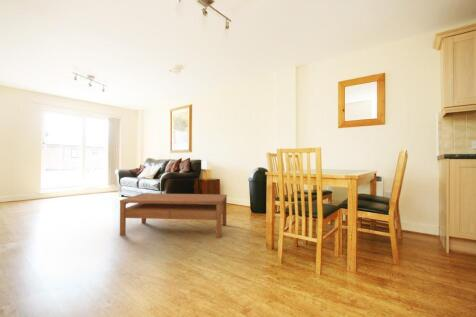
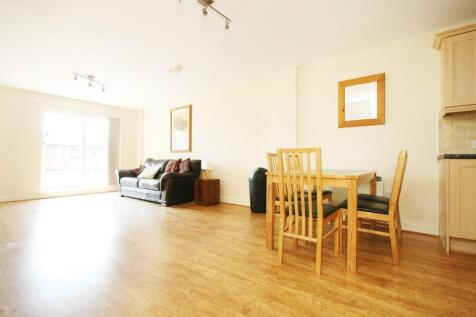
- coffee table [119,192,228,239]
